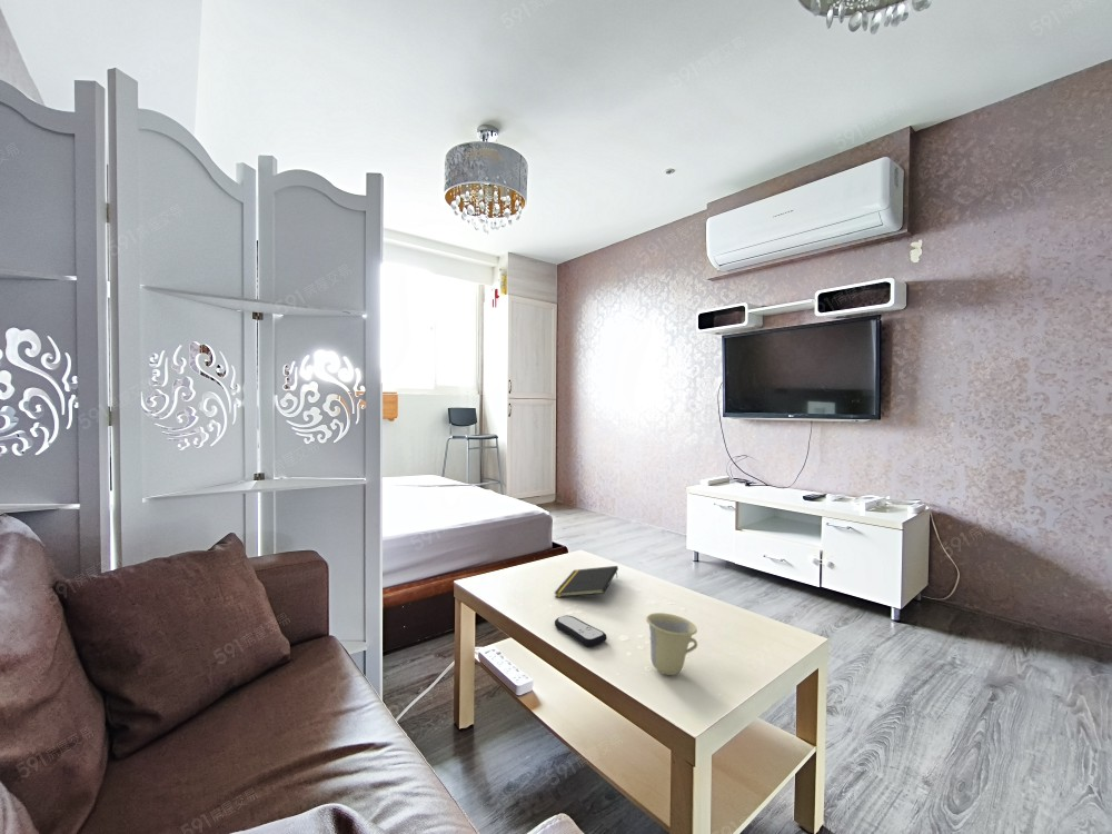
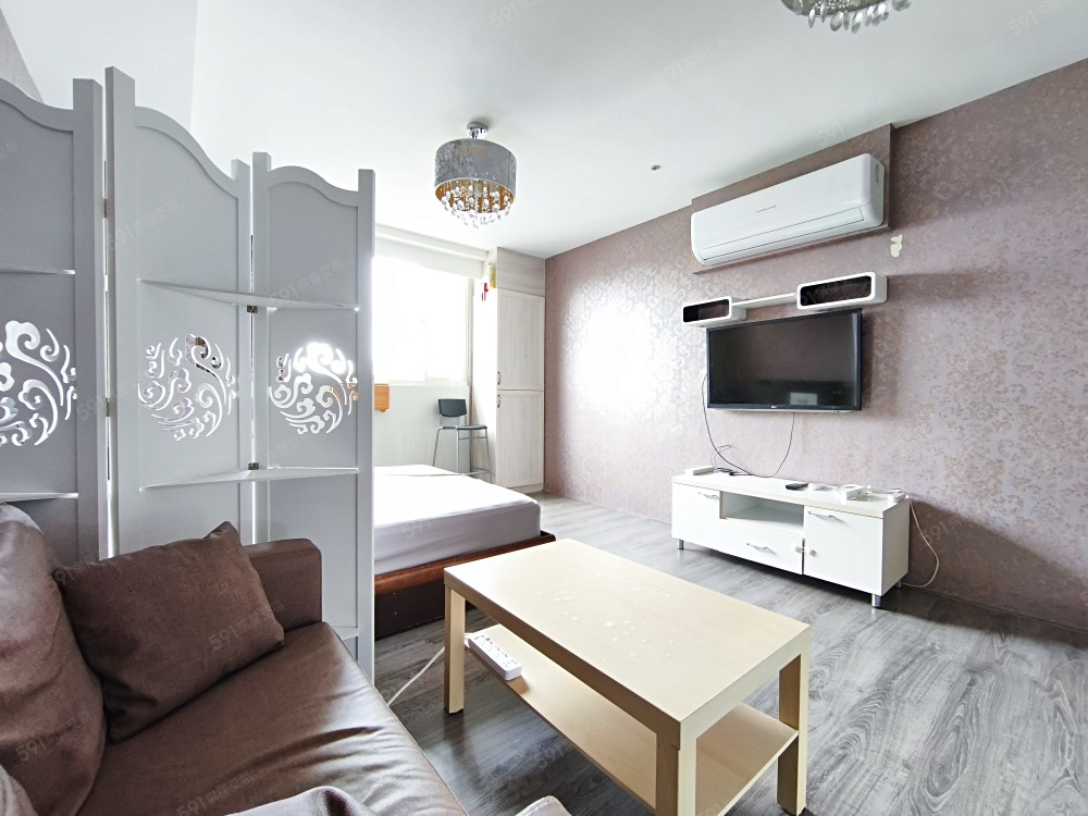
- cup [645,612,698,676]
- notepad [553,565,619,598]
- remote control [554,615,608,648]
